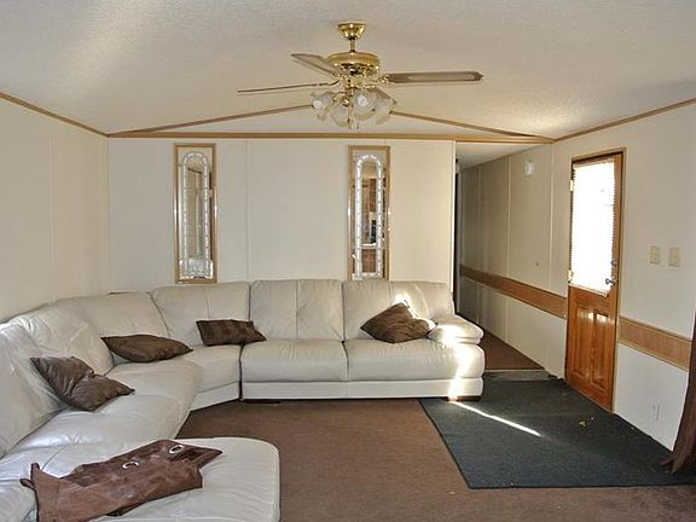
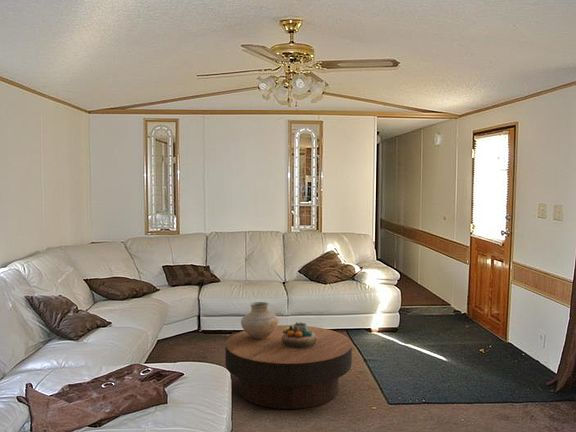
+ vase [240,301,279,339]
+ coffee table [224,324,353,410]
+ decorative bowl [282,321,317,349]
